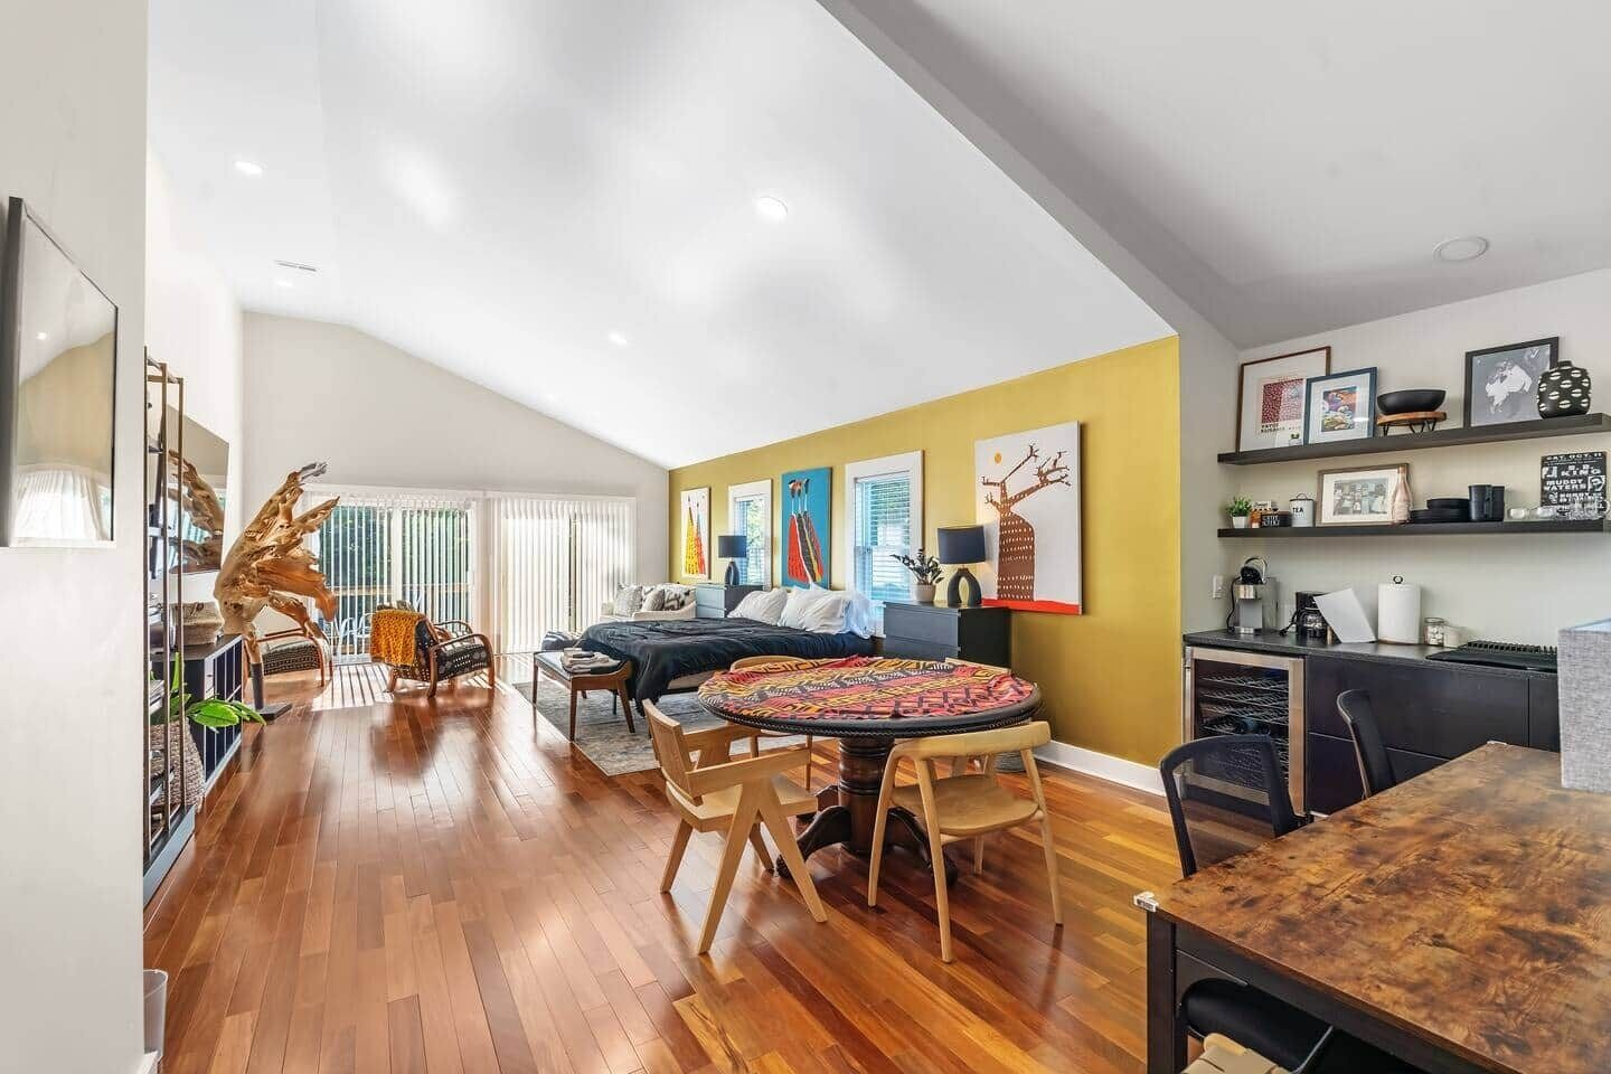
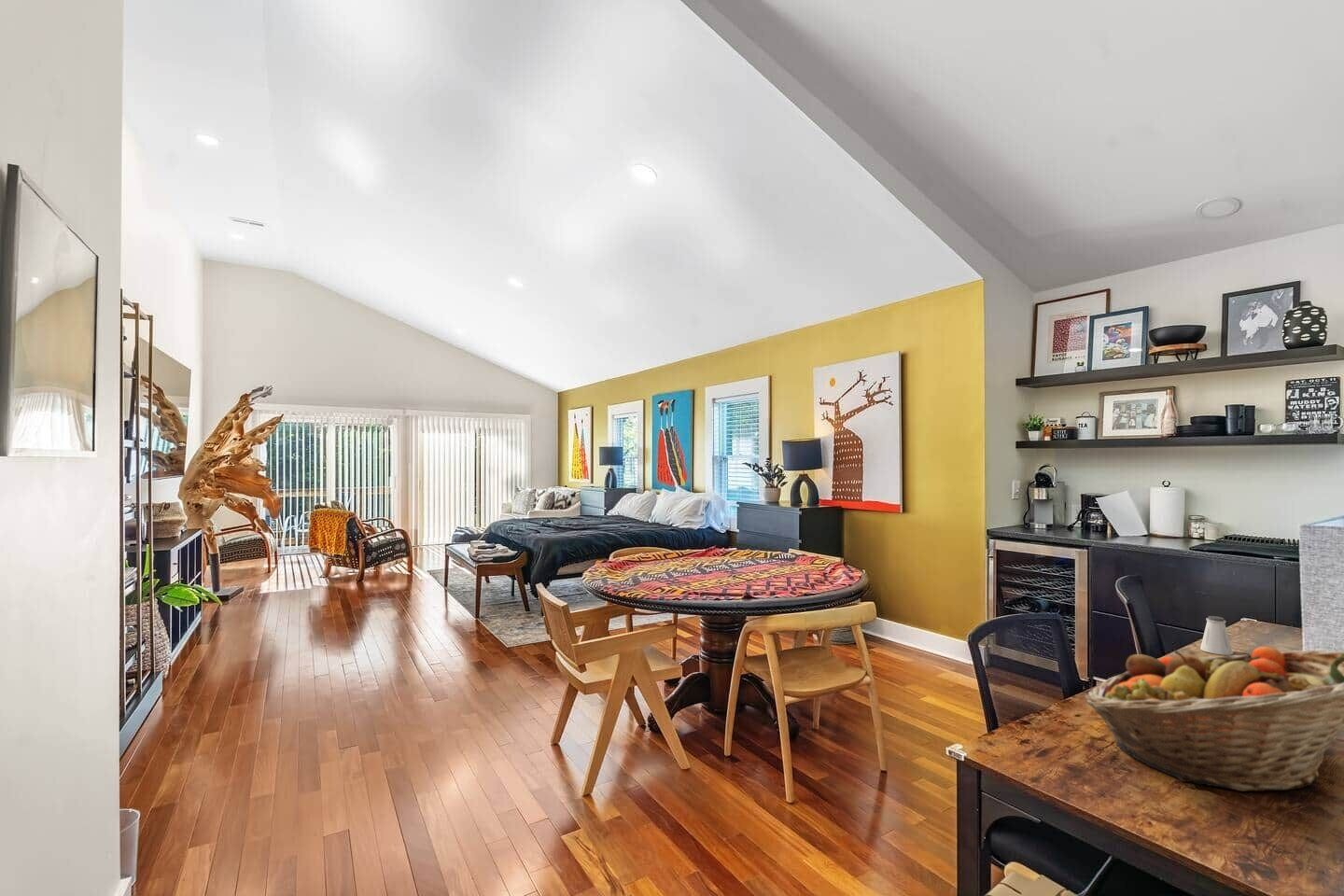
+ fruit basket [1084,646,1344,792]
+ saltshaker [1199,615,1234,656]
